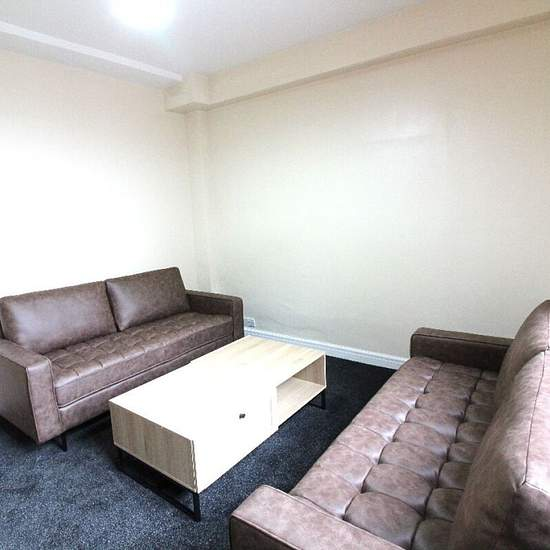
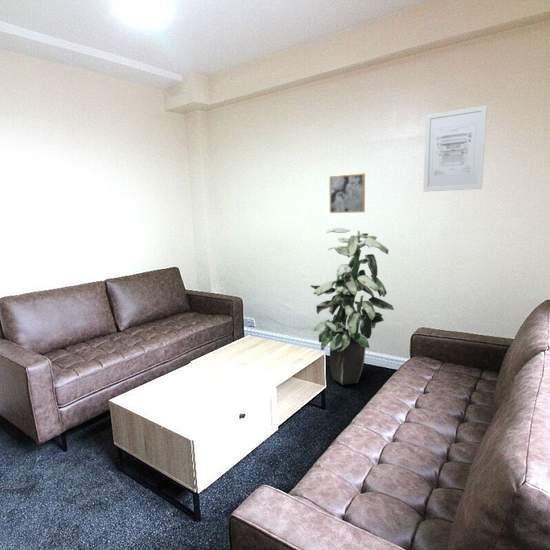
+ indoor plant [309,227,395,386]
+ wall art [329,172,366,214]
+ wall art [422,104,488,193]
